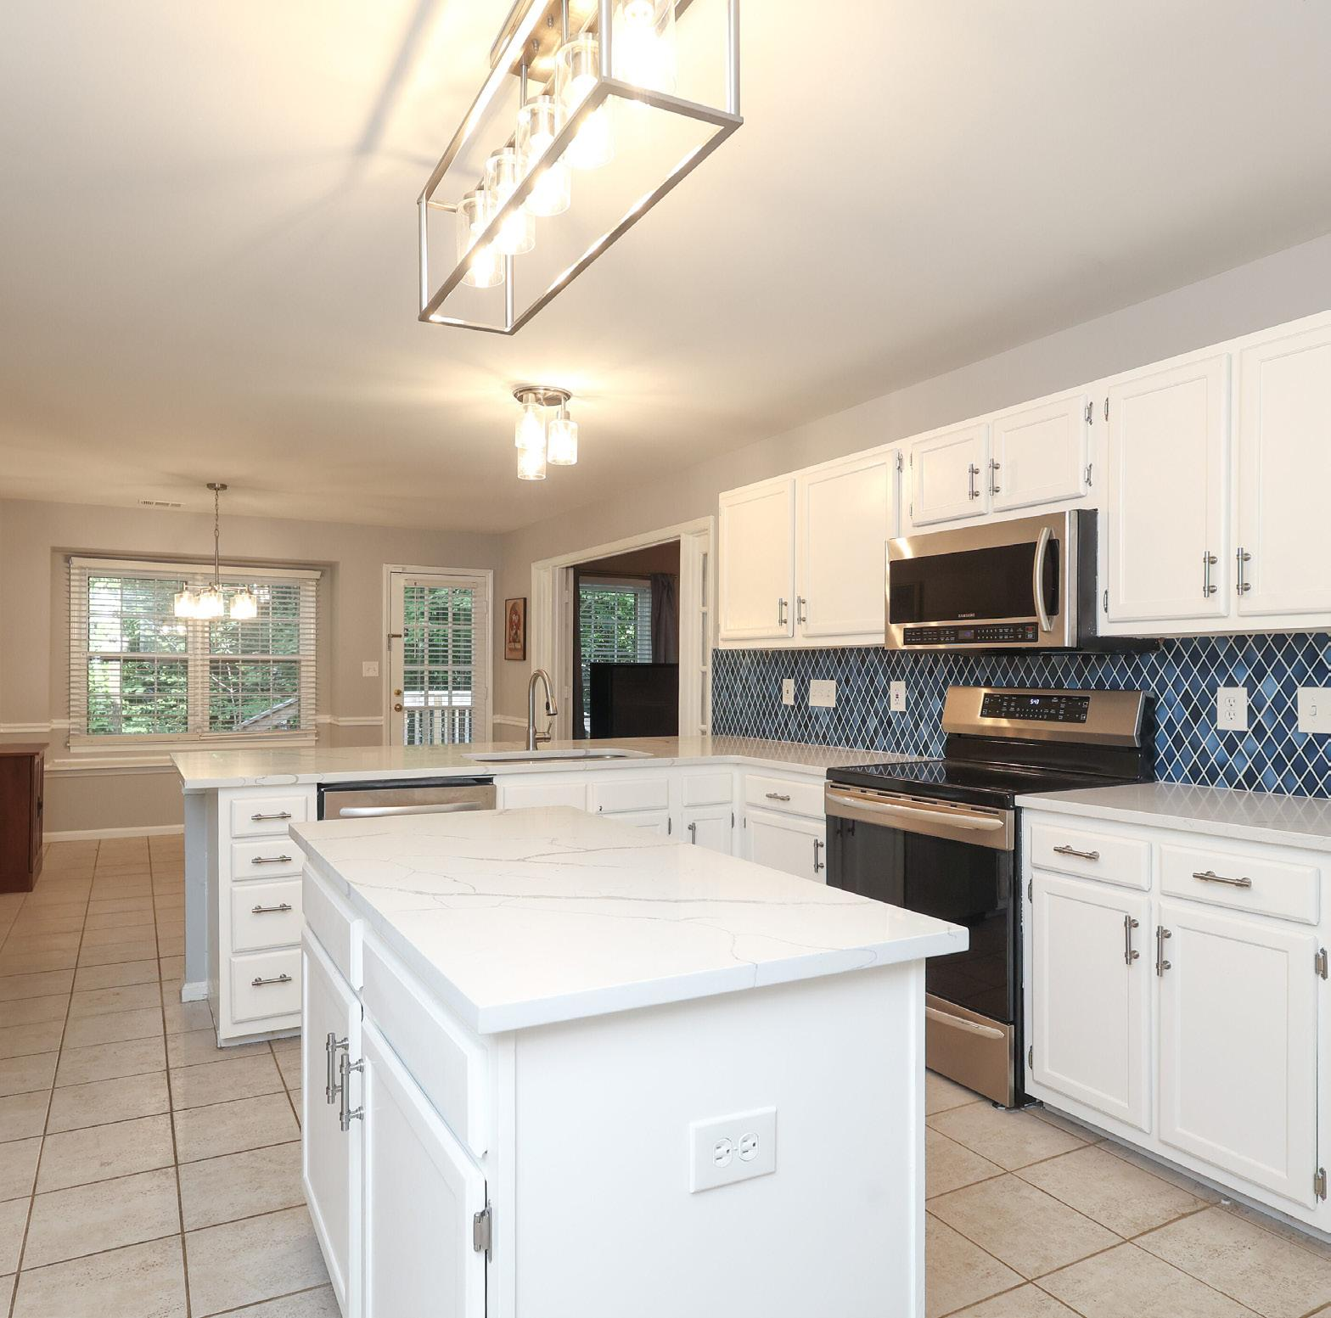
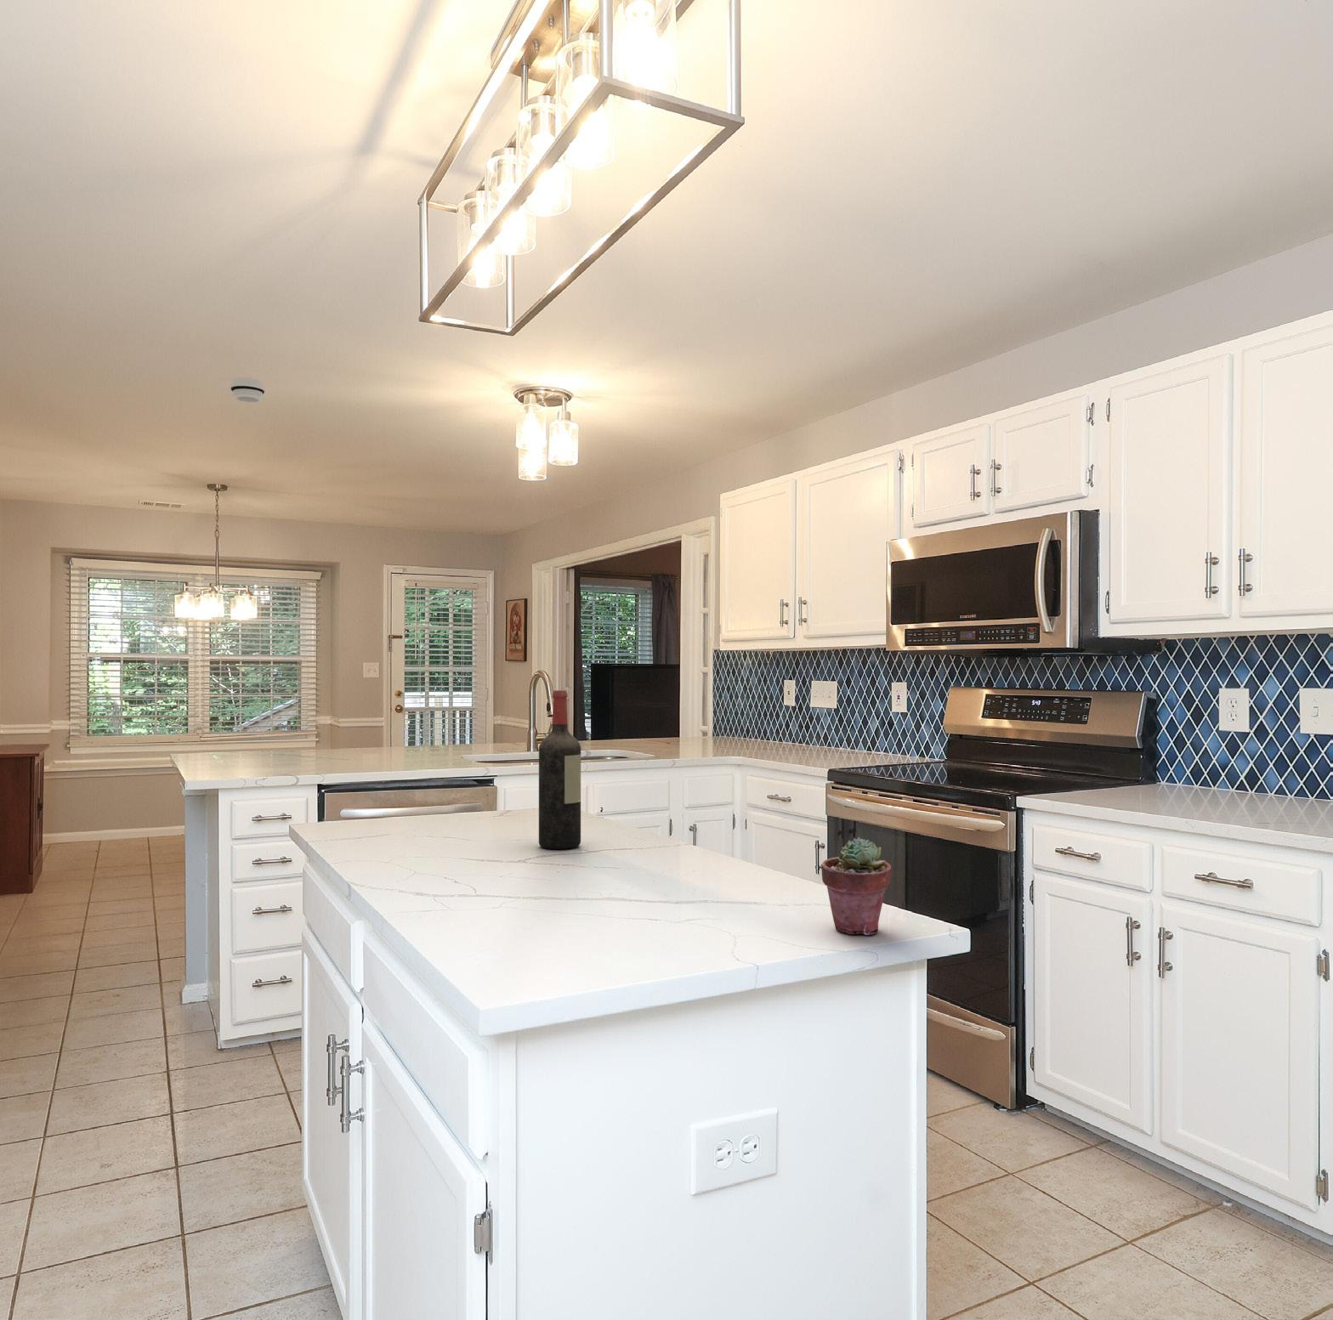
+ smoke detector [230,376,265,403]
+ wine bottle [538,689,581,850]
+ potted succulent [821,836,893,936]
